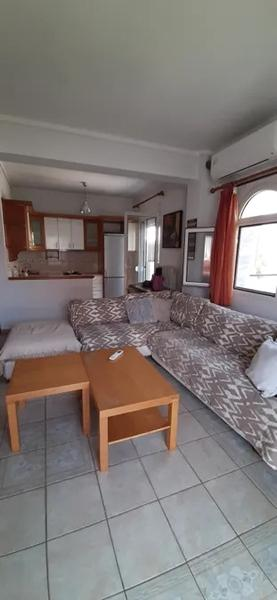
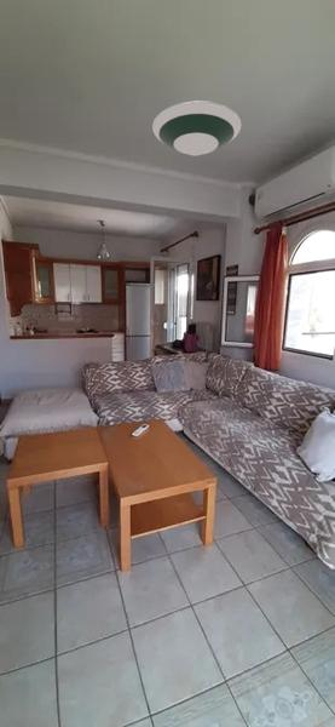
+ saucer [151,99,242,158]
